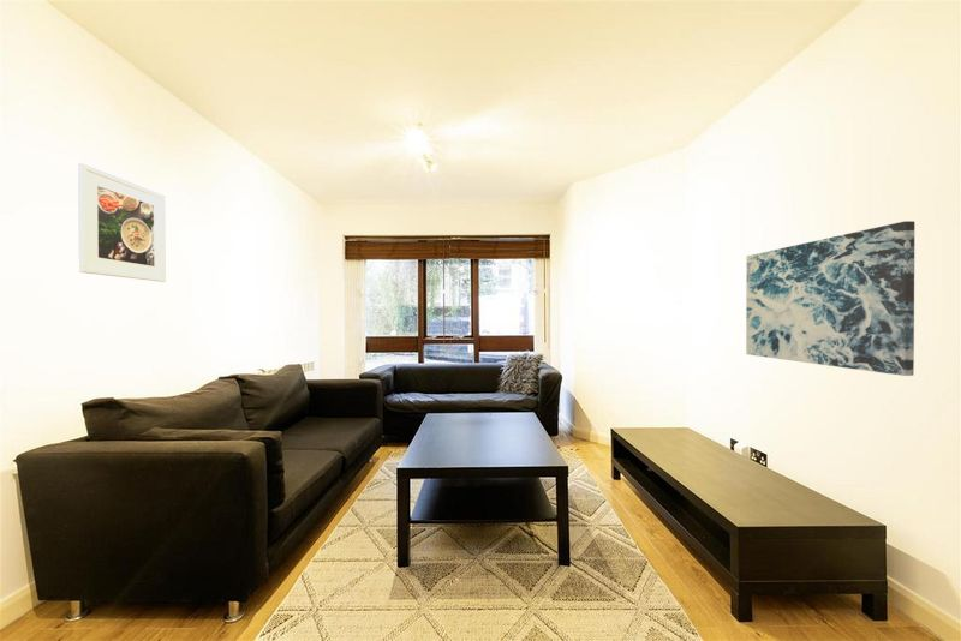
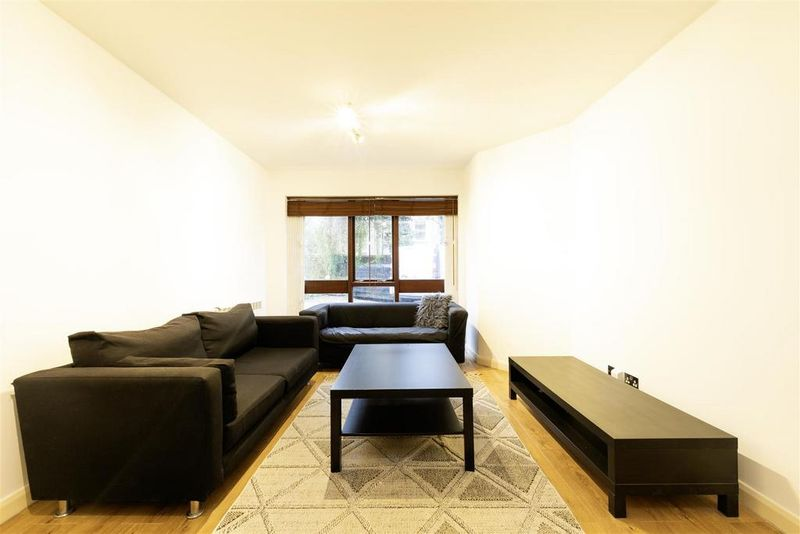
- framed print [77,162,167,283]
- wall art [745,220,915,377]
